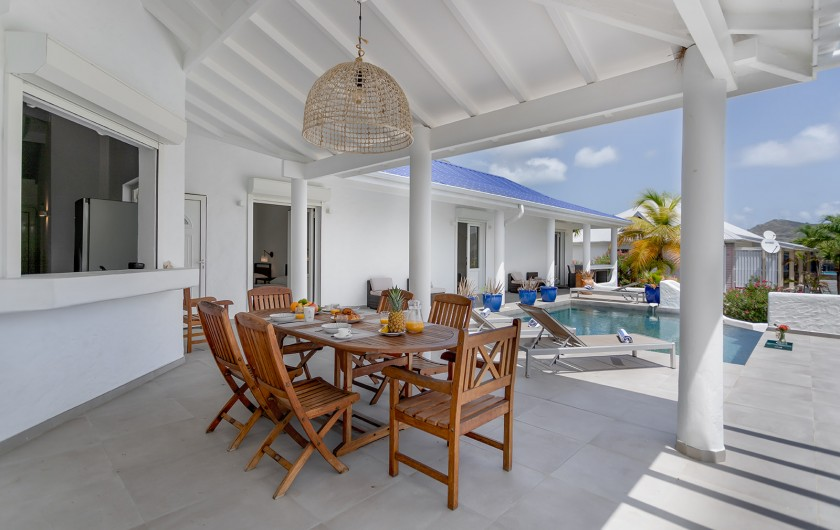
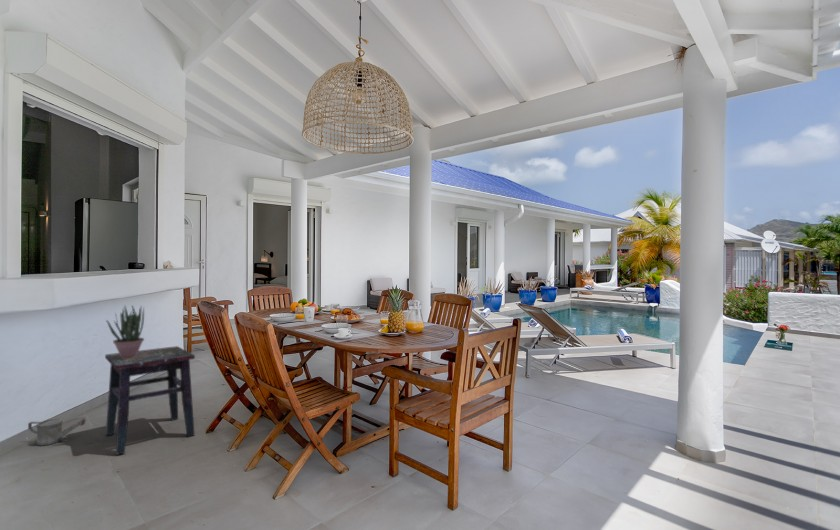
+ potted plant [105,304,145,359]
+ watering can [27,418,86,447]
+ side table [104,345,196,456]
